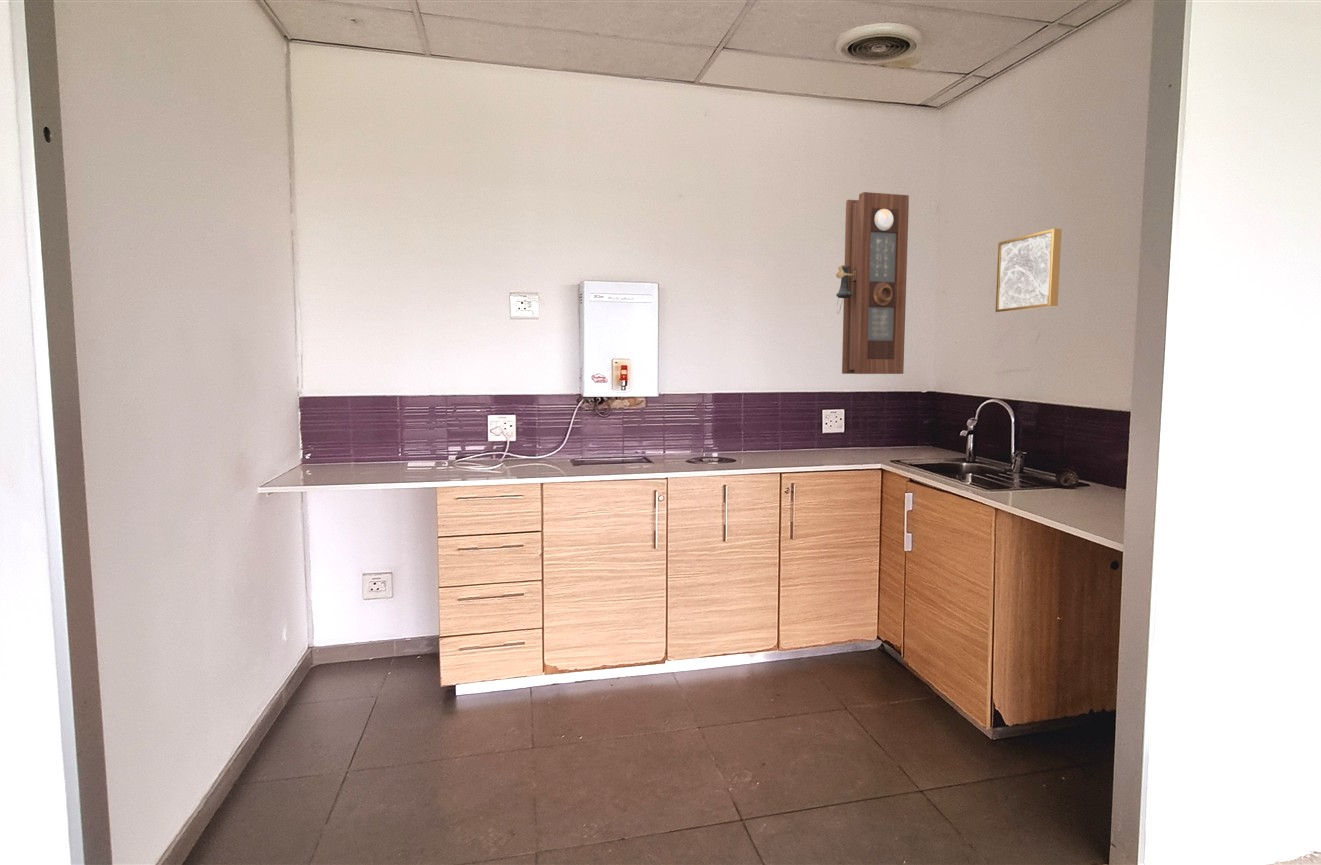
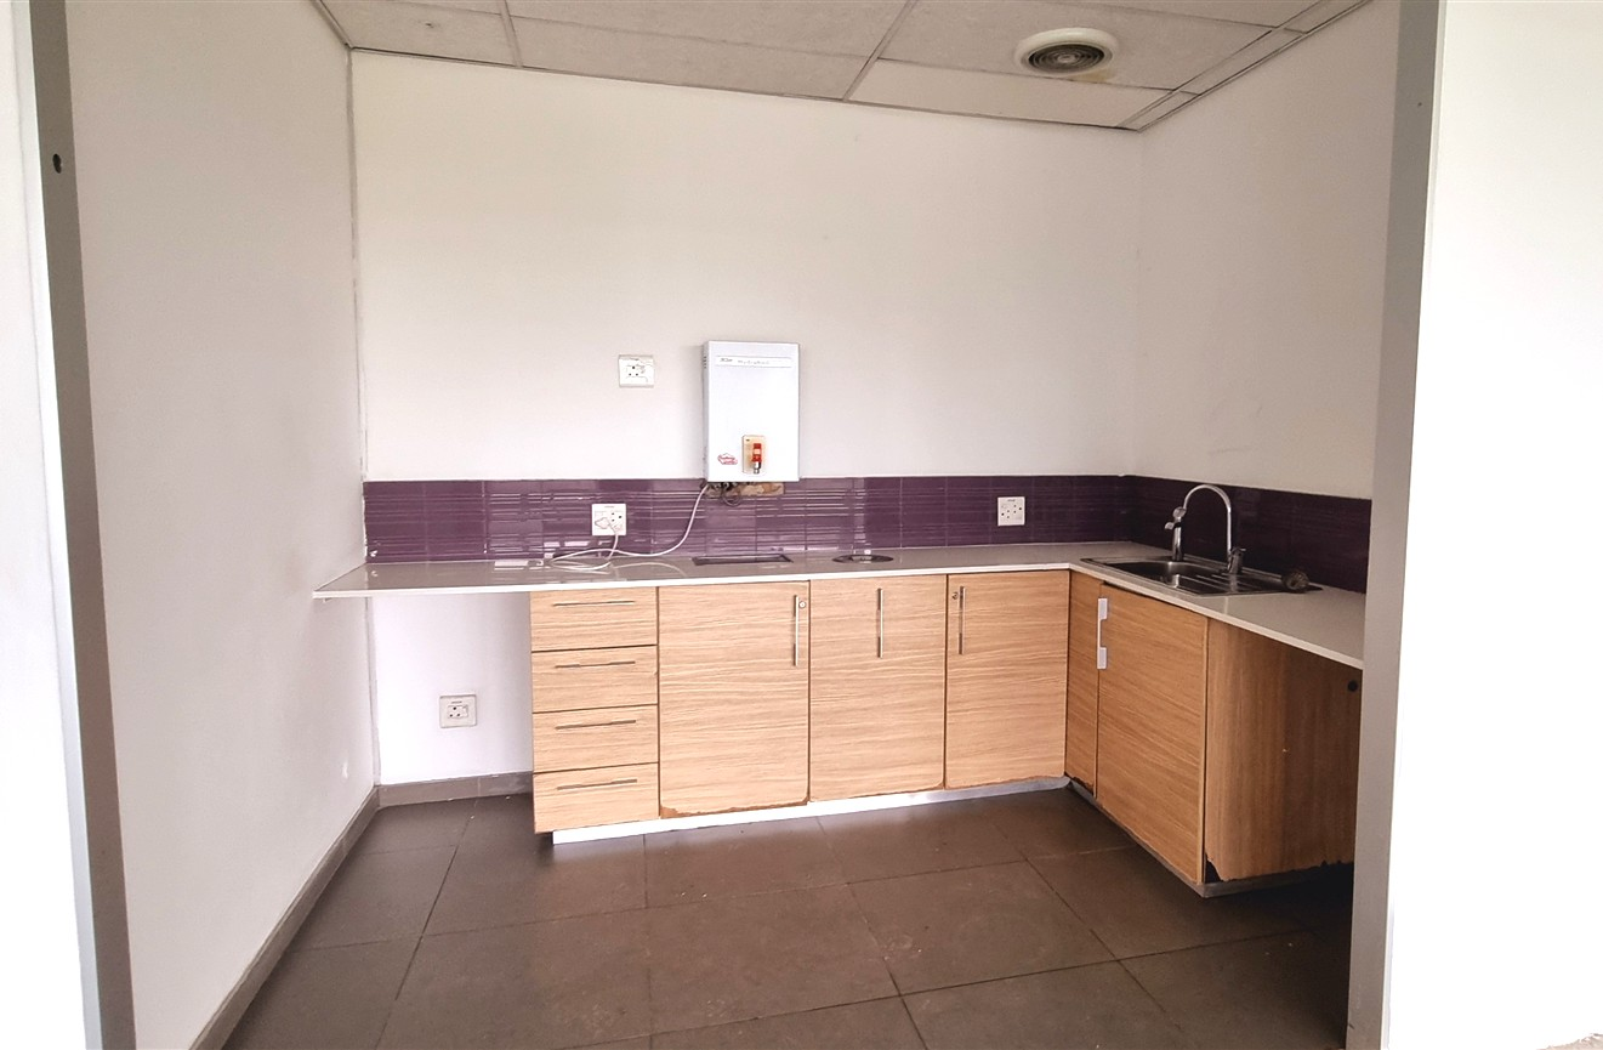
- wall art [995,227,1063,313]
- pendulum clock [835,191,910,375]
